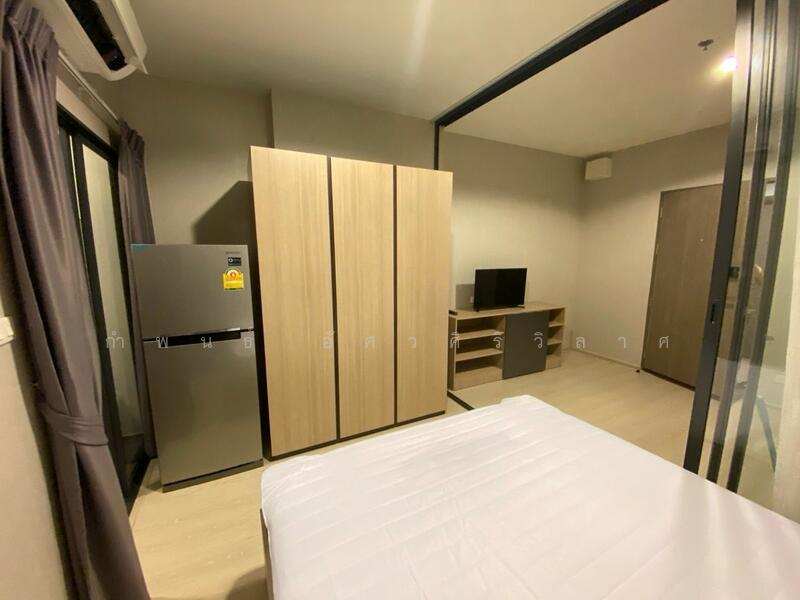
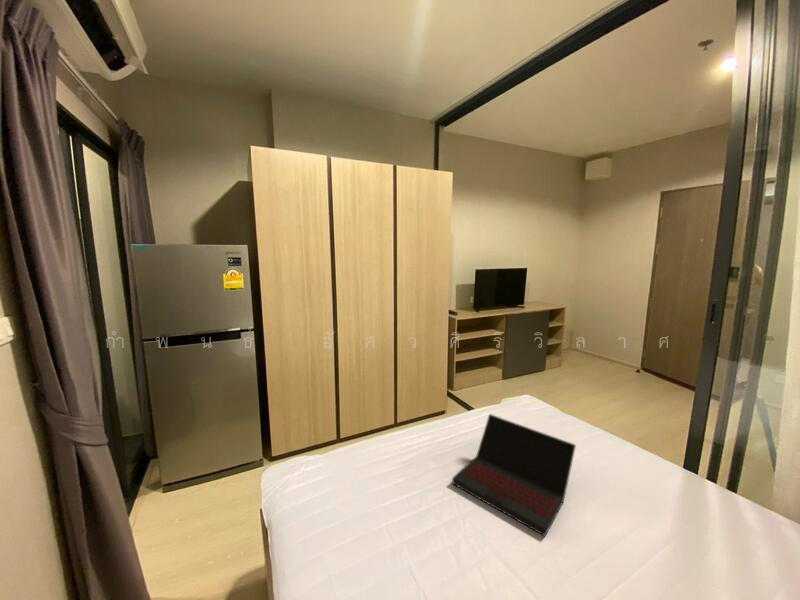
+ laptop [451,413,577,537]
